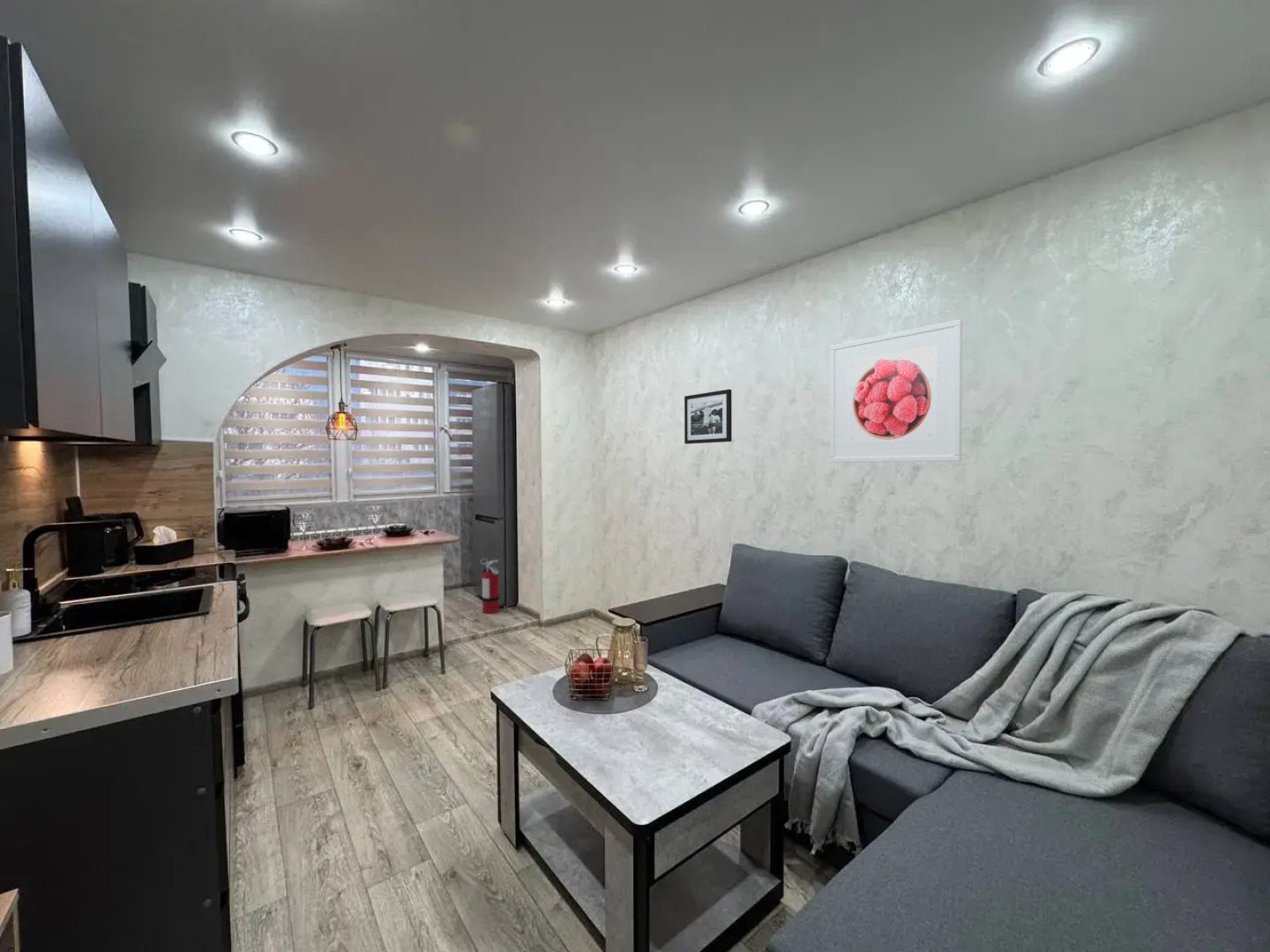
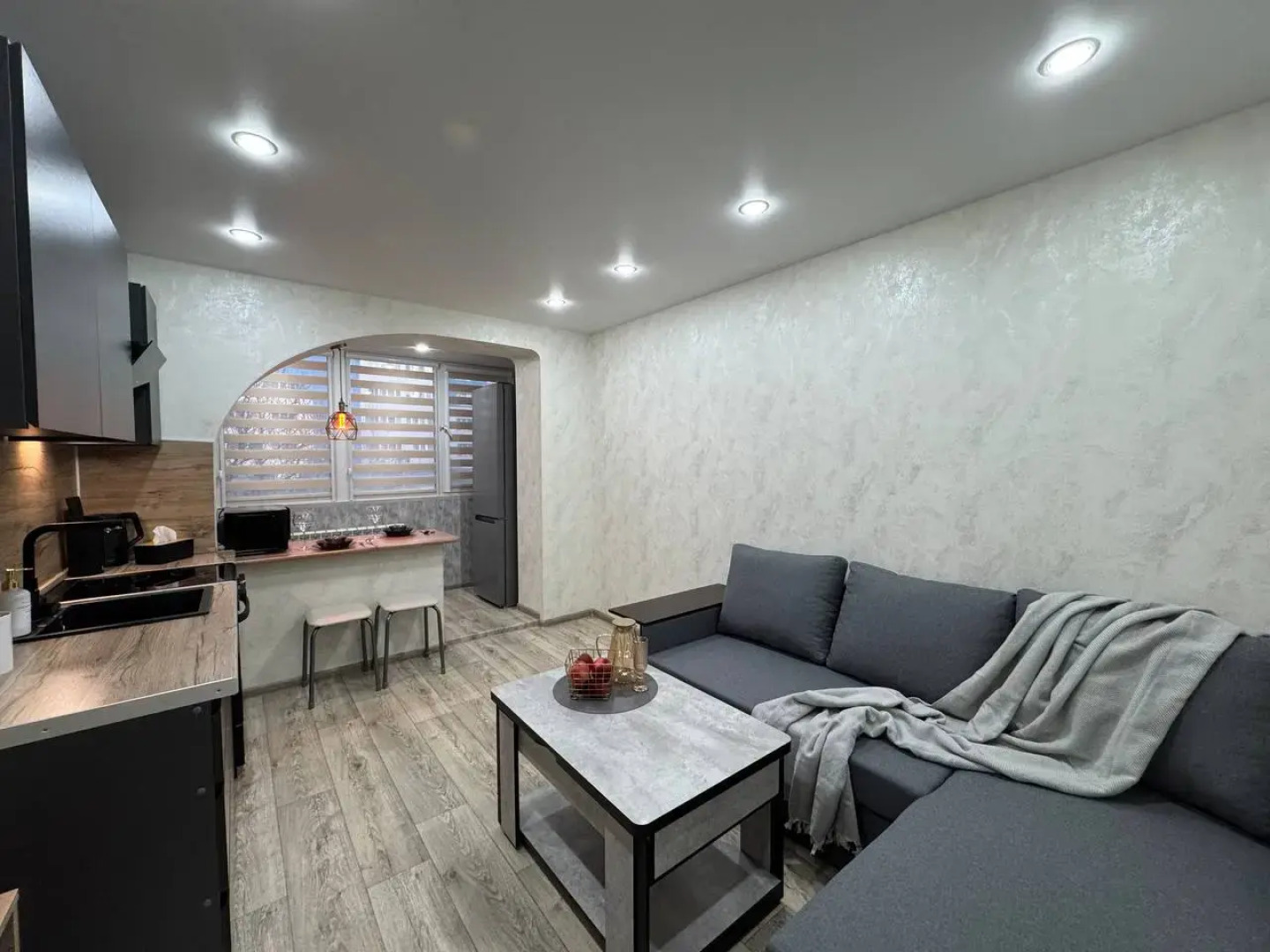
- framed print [829,318,963,464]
- fire extinguisher [480,557,500,614]
- picture frame [684,389,733,445]
